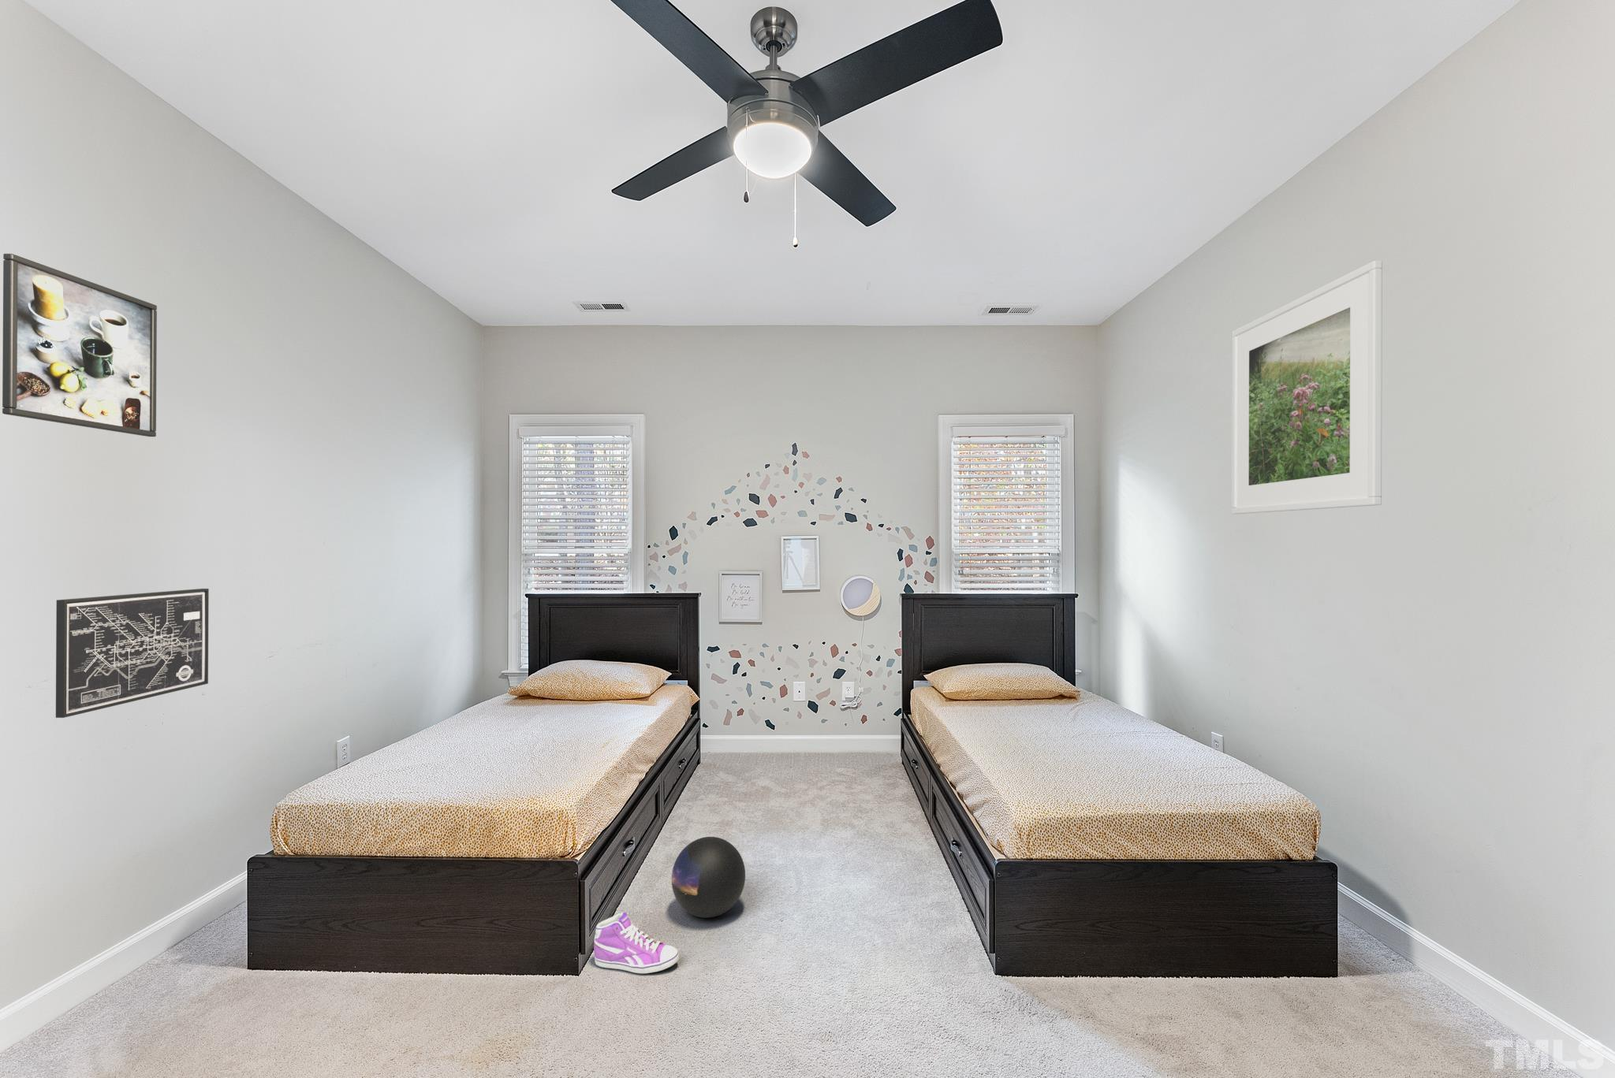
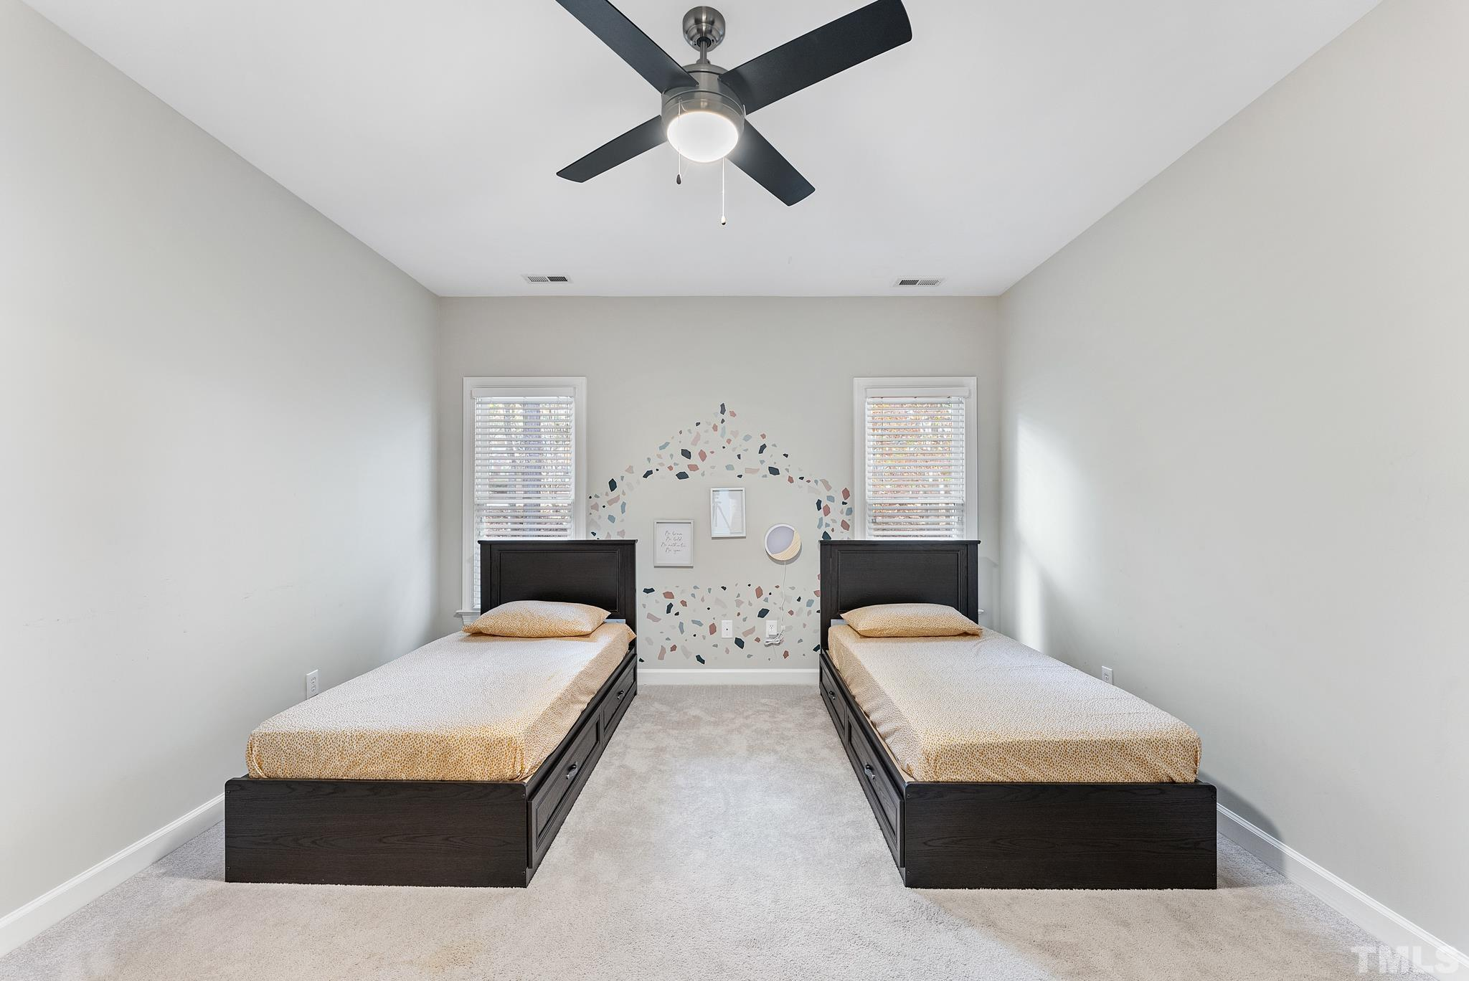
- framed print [1231,260,1383,515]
- ball [672,836,746,919]
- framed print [1,253,158,438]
- wall art [55,588,209,718]
- sneaker [593,912,680,975]
